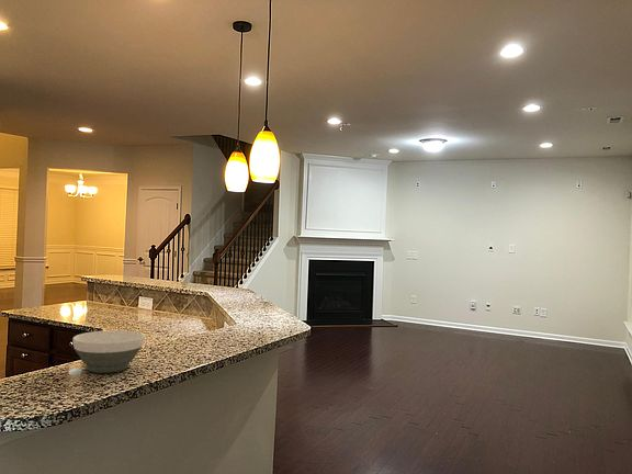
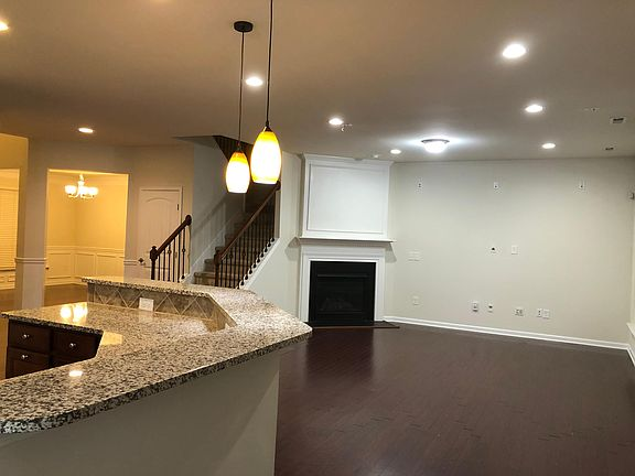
- bowl [71,329,145,374]
